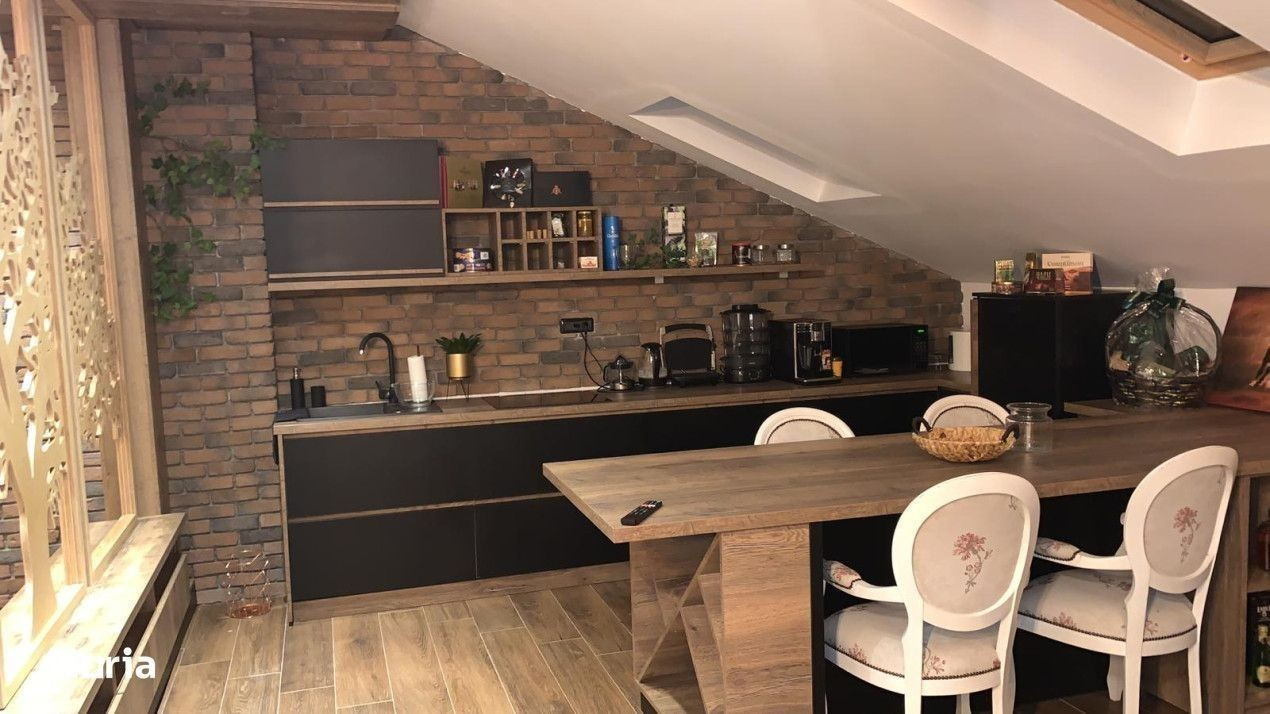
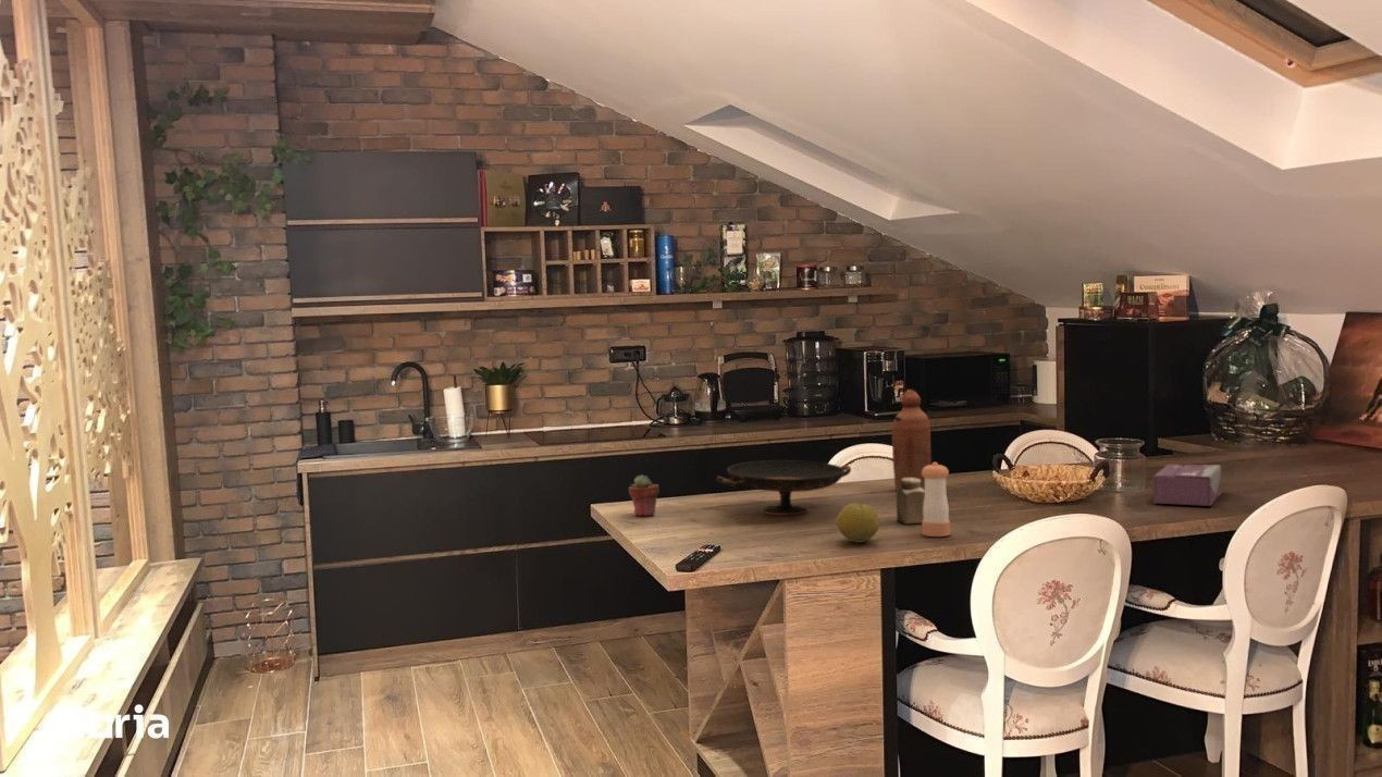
+ pepper shaker [921,461,951,538]
+ potted succulent [628,473,661,517]
+ bottle [891,390,933,491]
+ decorative bowl [715,459,852,516]
+ fruit [835,502,880,544]
+ tissue box [1151,464,1222,507]
+ salt shaker [896,478,925,525]
